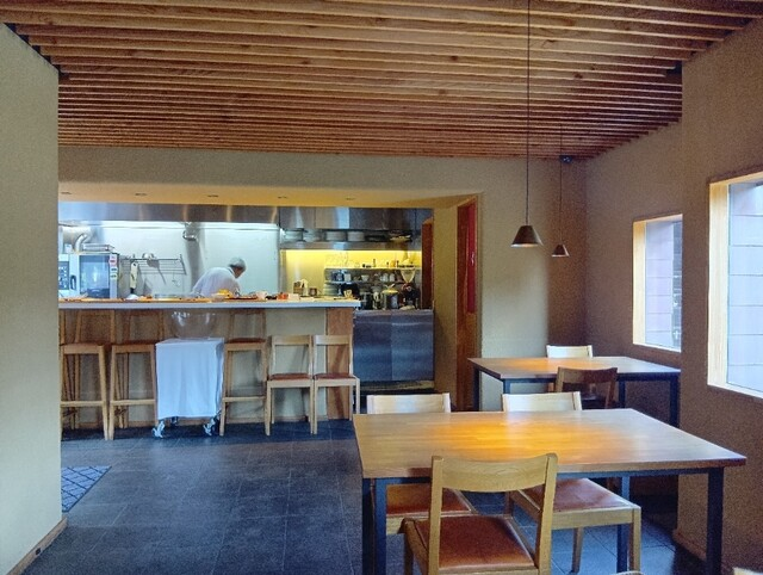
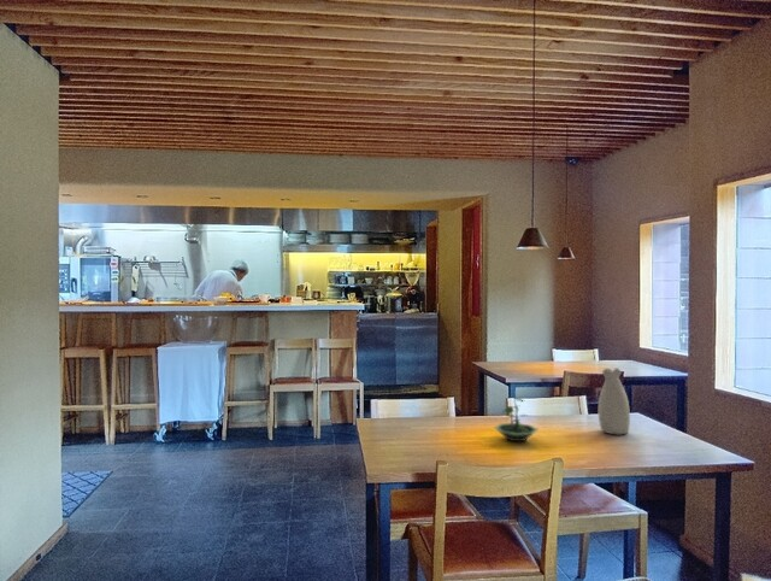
+ terrarium [493,397,540,442]
+ vase [598,366,631,435]
